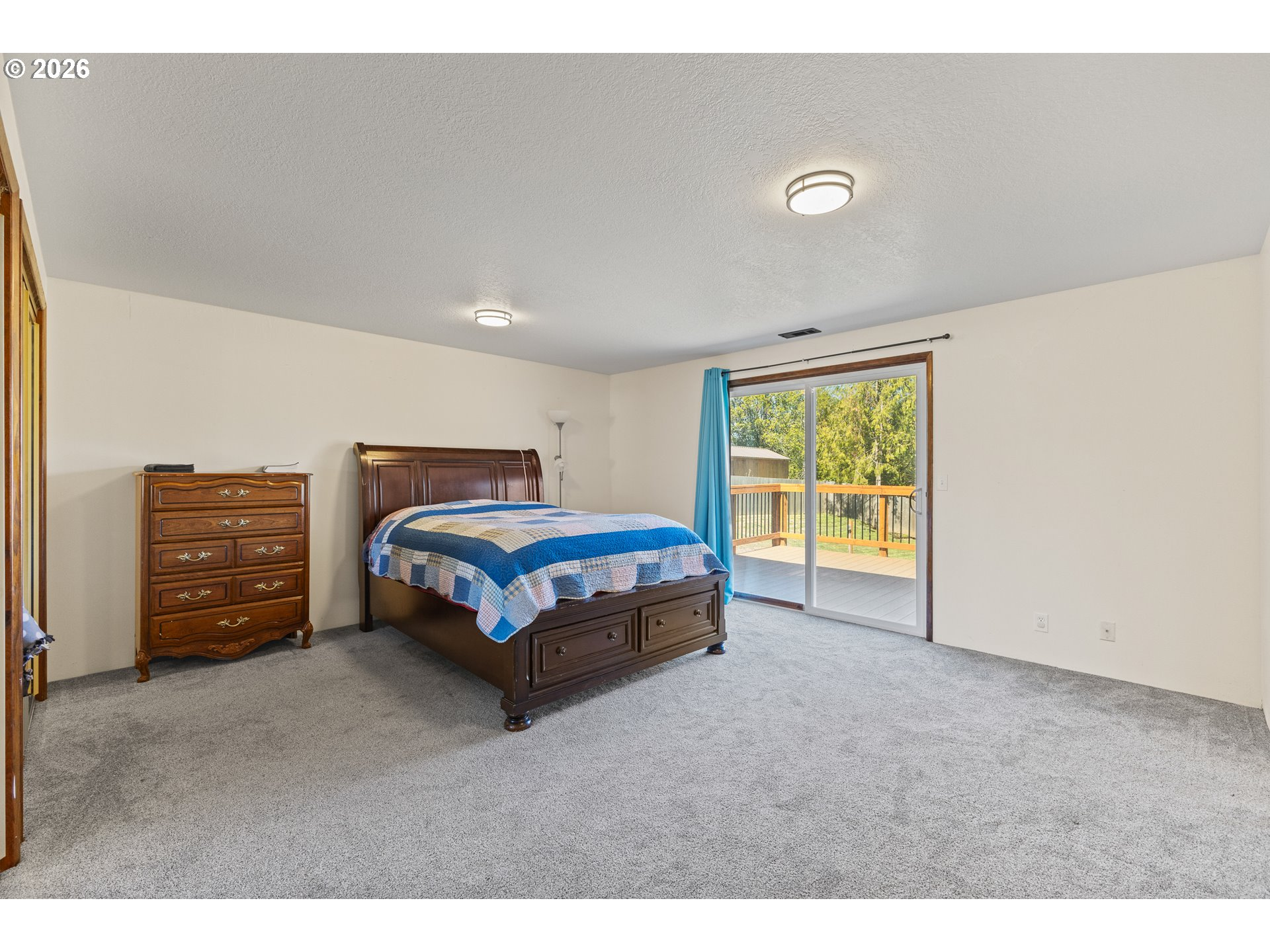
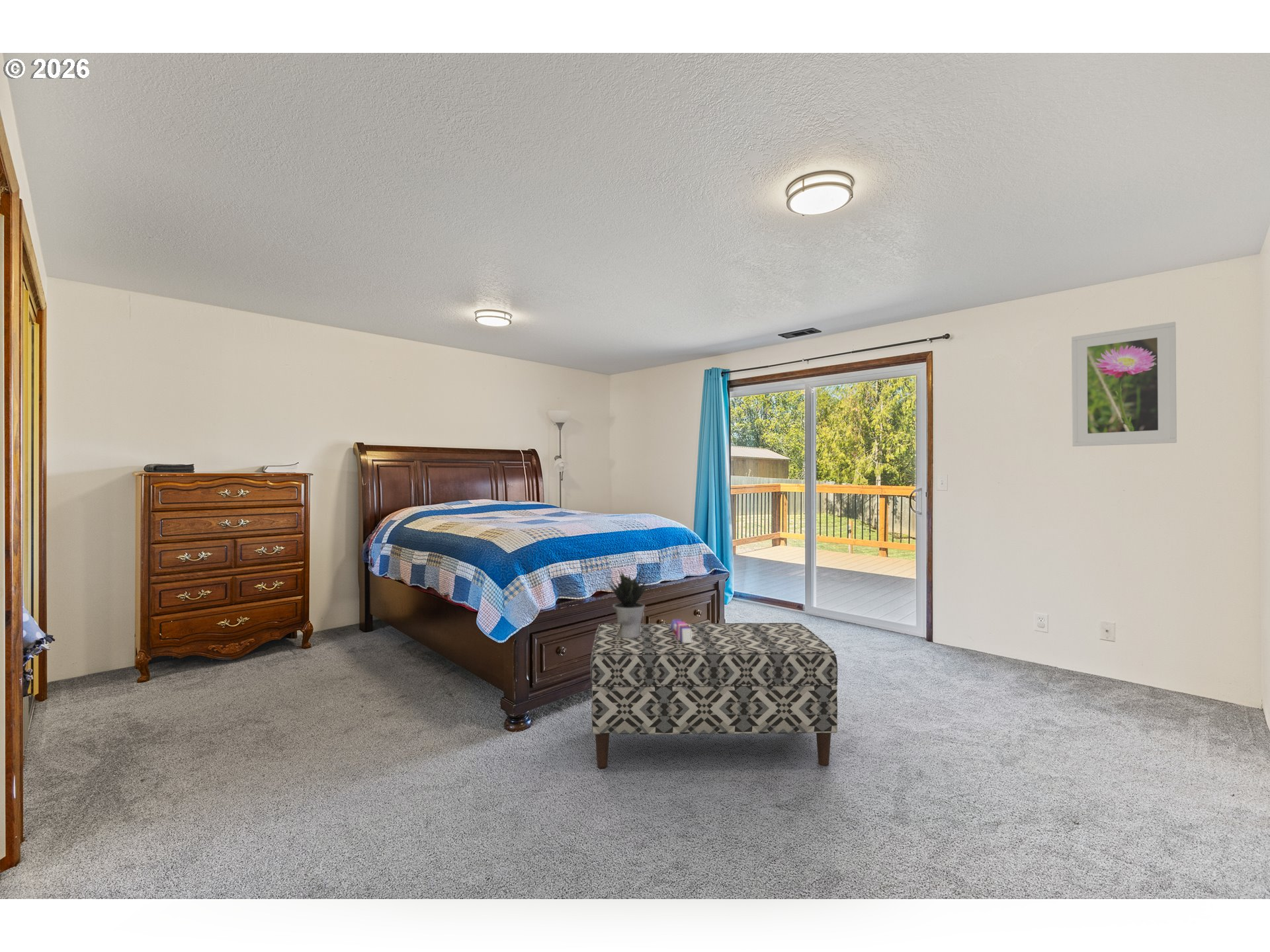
+ potted plant [606,567,651,638]
+ bench [590,622,838,769]
+ books [670,619,692,643]
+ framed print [1071,321,1177,447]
